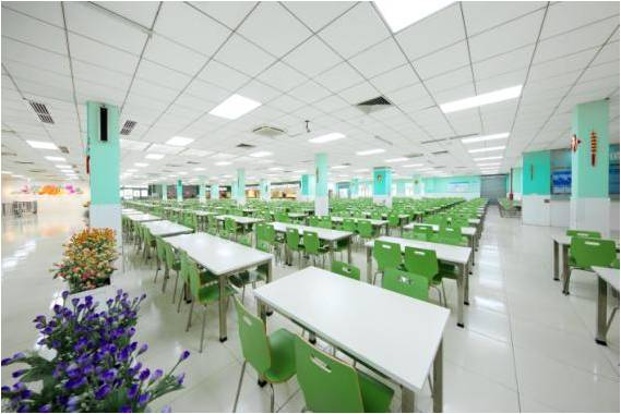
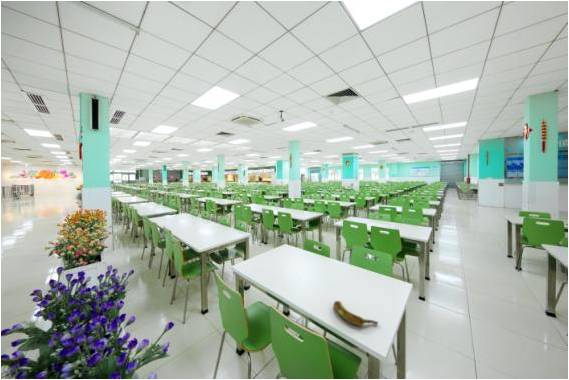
+ banana [333,300,379,327]
